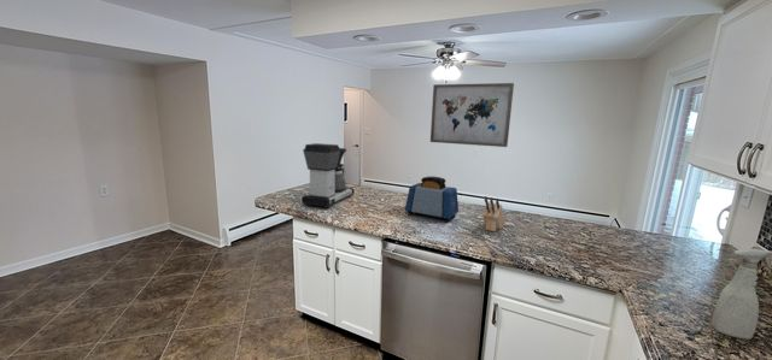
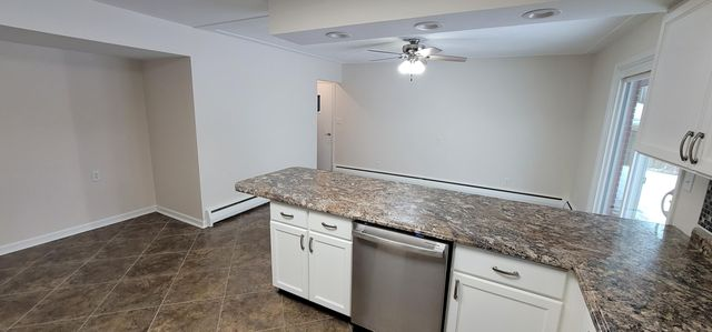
- coffee maker [300,142,355,209]
- spray bottle [710,248,772,341]
- wall art [429,82,515,148]
- toaster [404,176,460,223]
- knife block [481,195,507,232]
